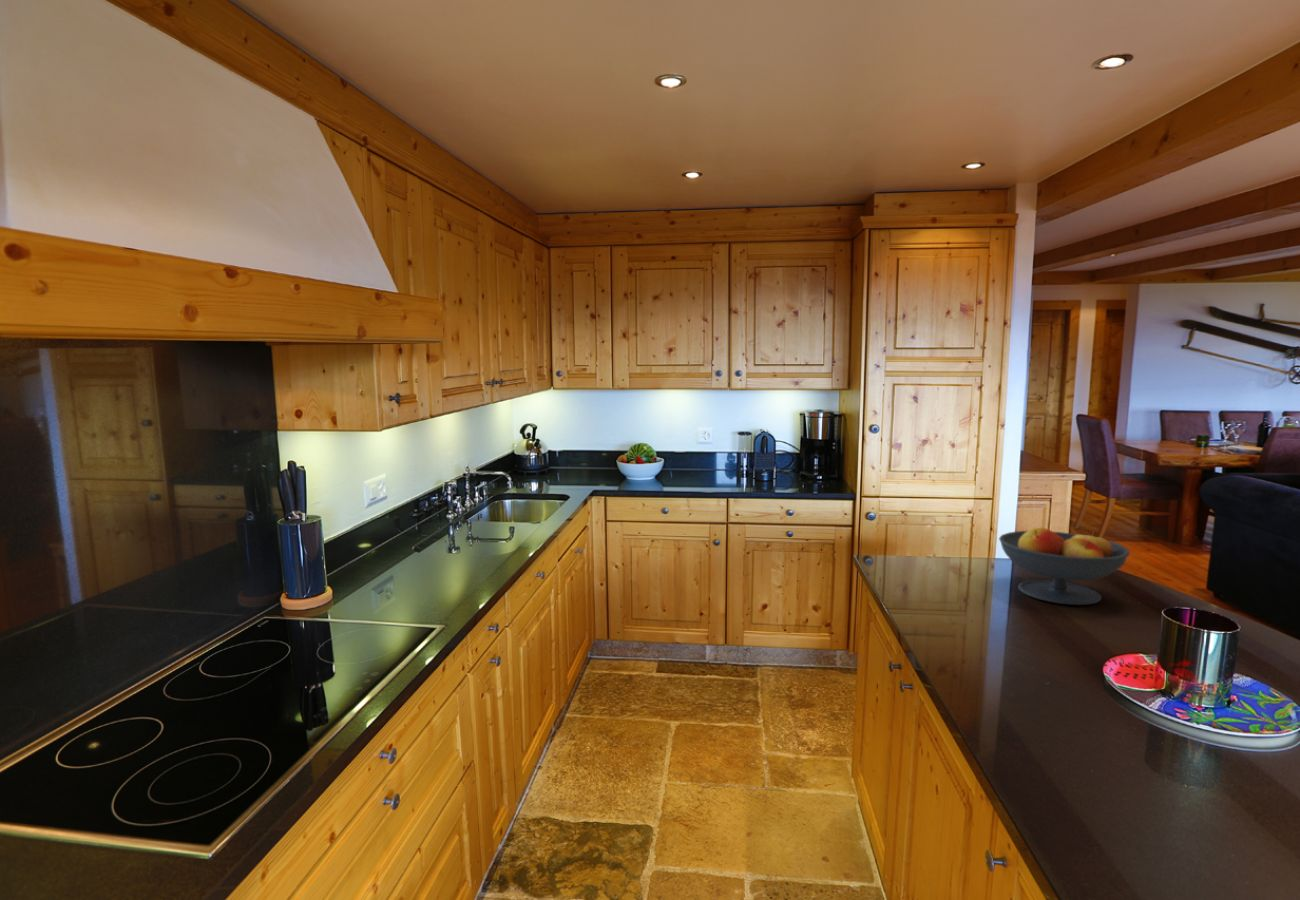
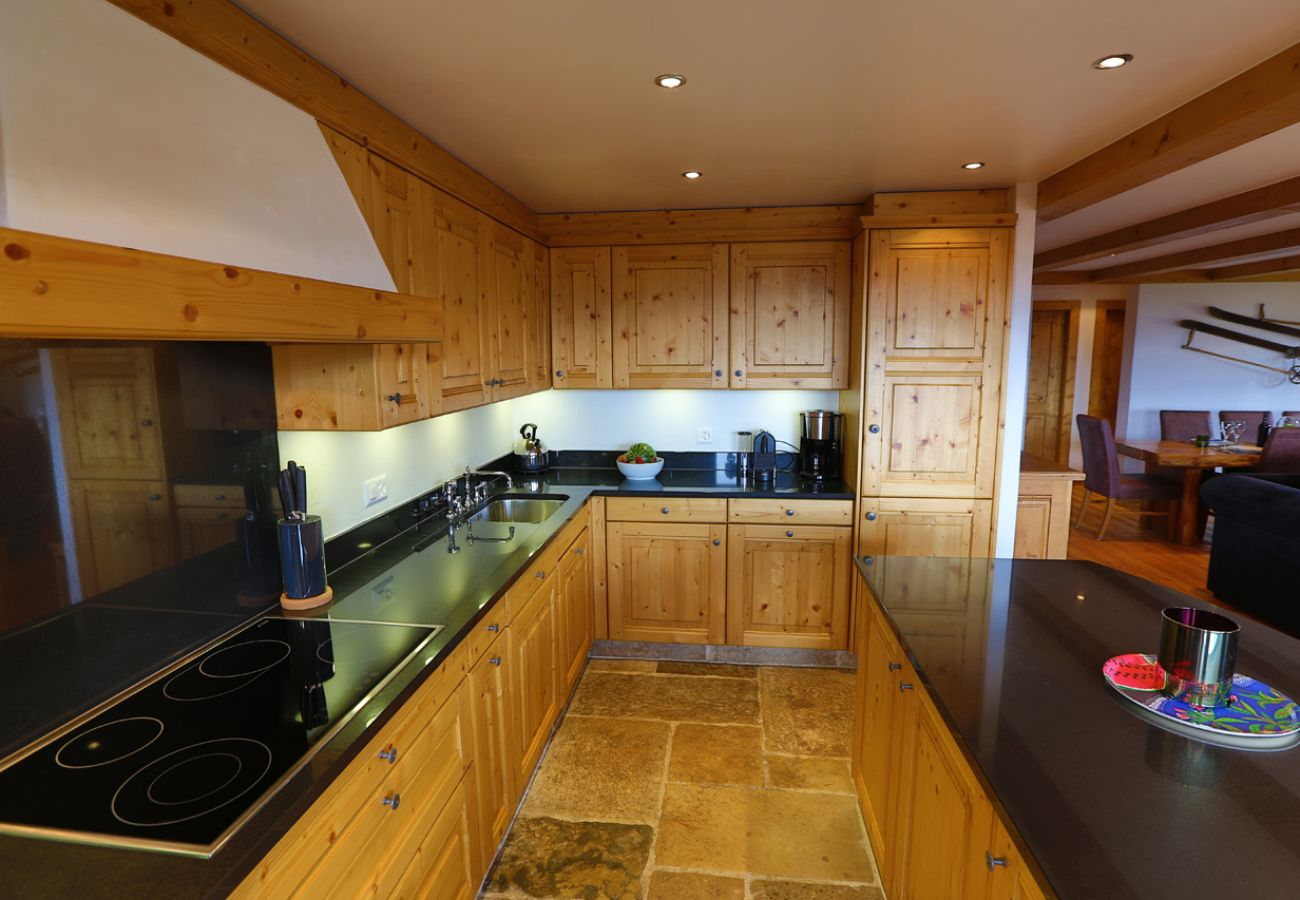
- fruit bowl [998,527,1131,606]
